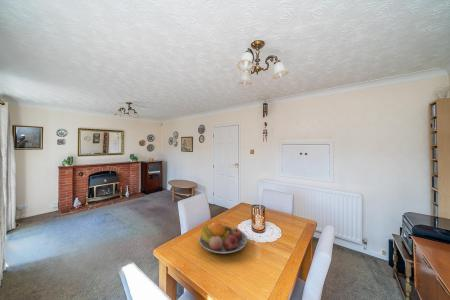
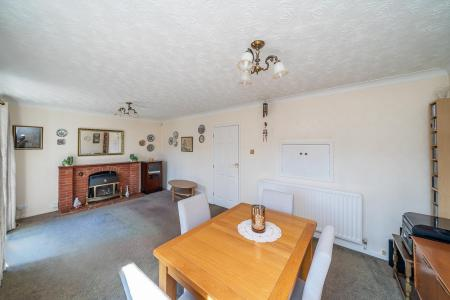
- fruit bowl [199,223,248,254]
